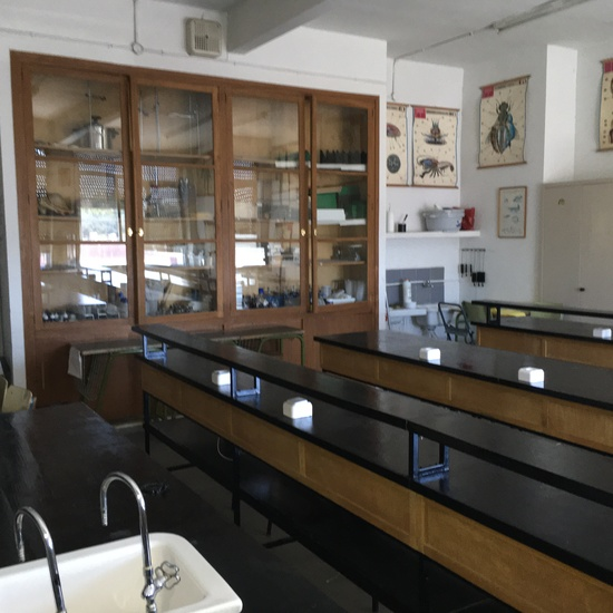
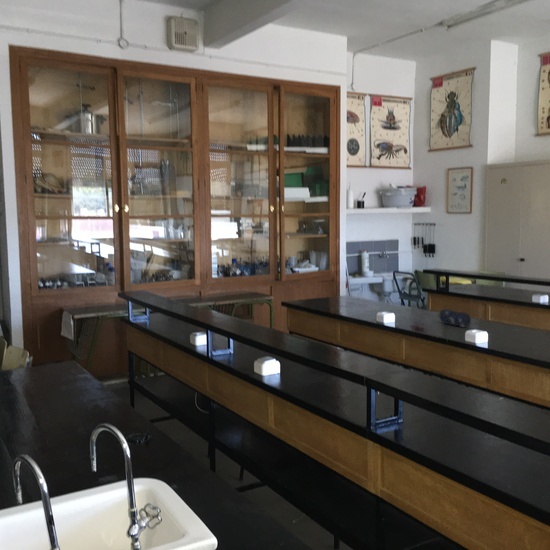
+ pencil case [437,308,472,328]
